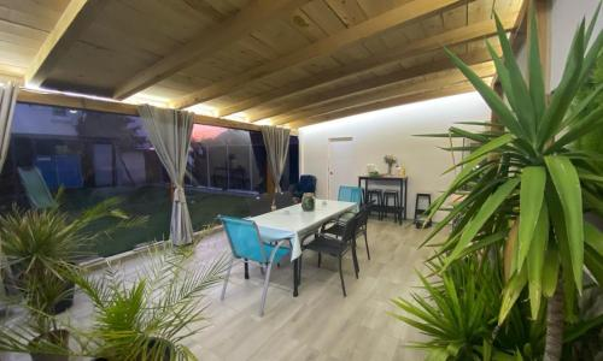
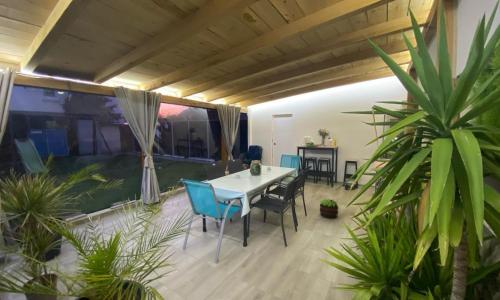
+ potted plant [319,198,339,220]
